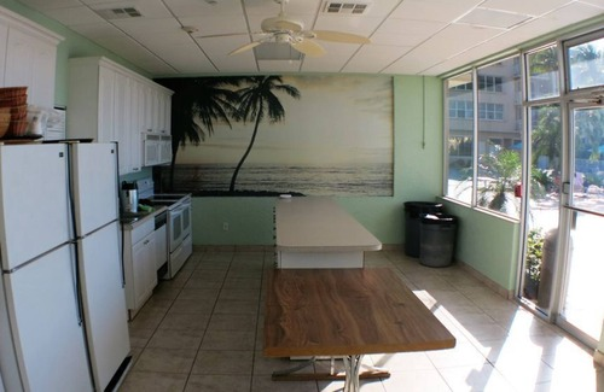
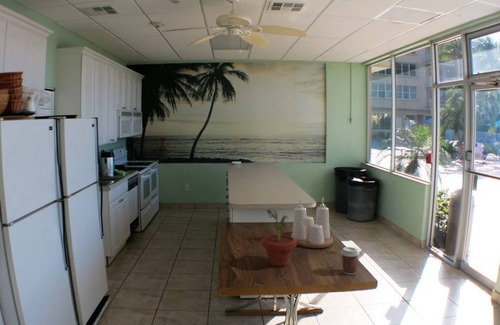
+ potted plant [260,209,297,267]
+ condiment set [290,197,334,249]
+ coffee cup [340,246,360,276]
